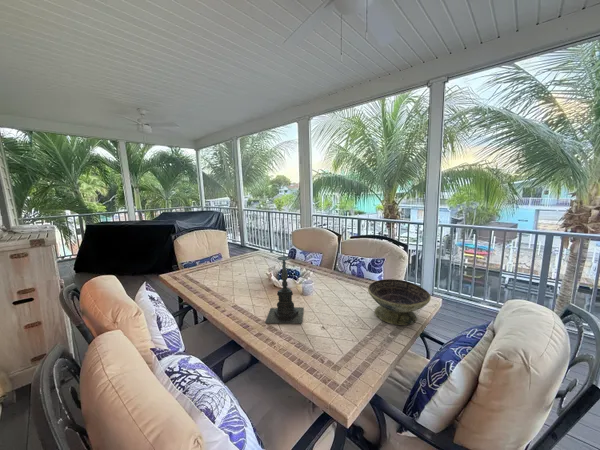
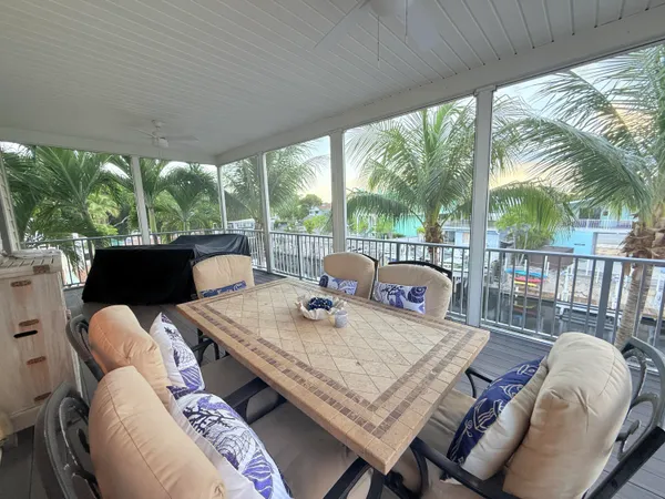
- candle holder [264,247,305,324]
- decorative bowl [367,278,432,326]
